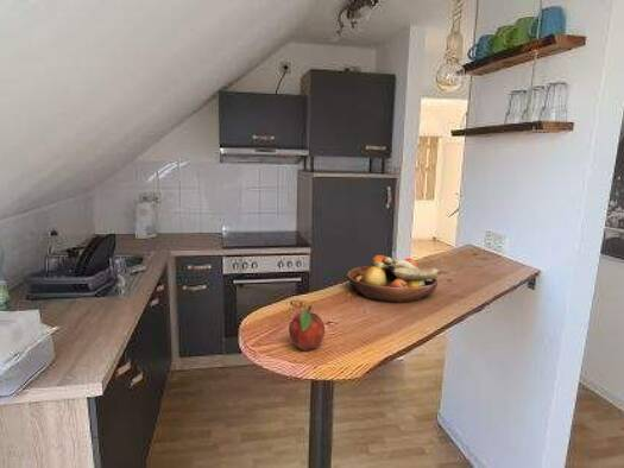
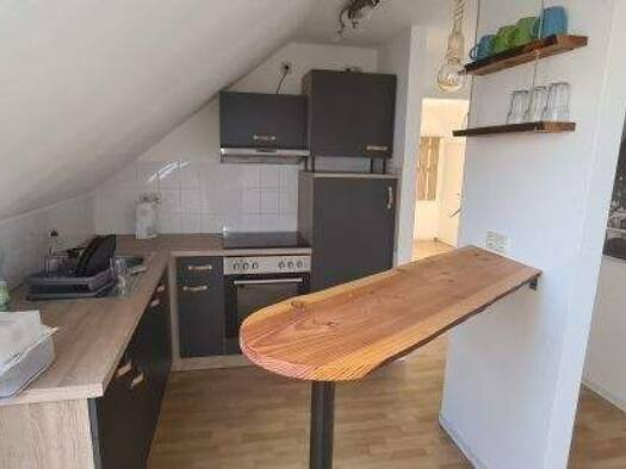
- fruit [288,304,326,352]
- fruit bowl [346,254,442,303]
